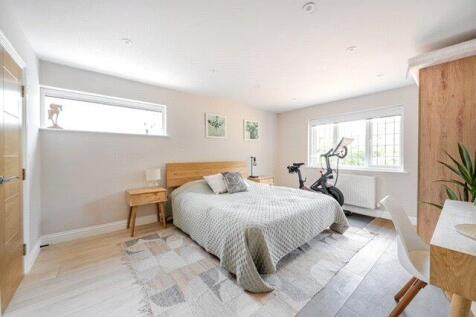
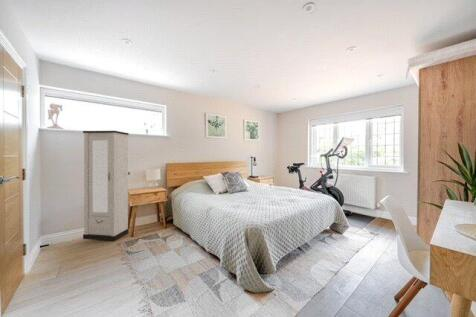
+ cabinet [82,130,131,242]
